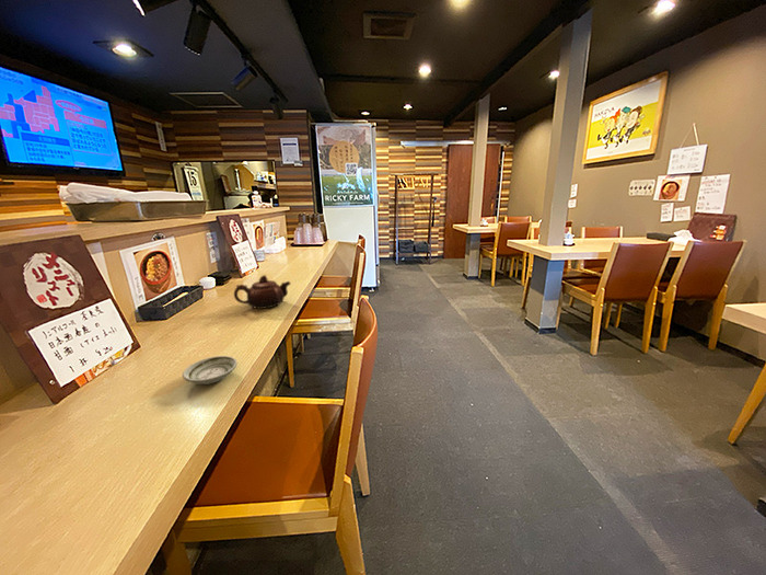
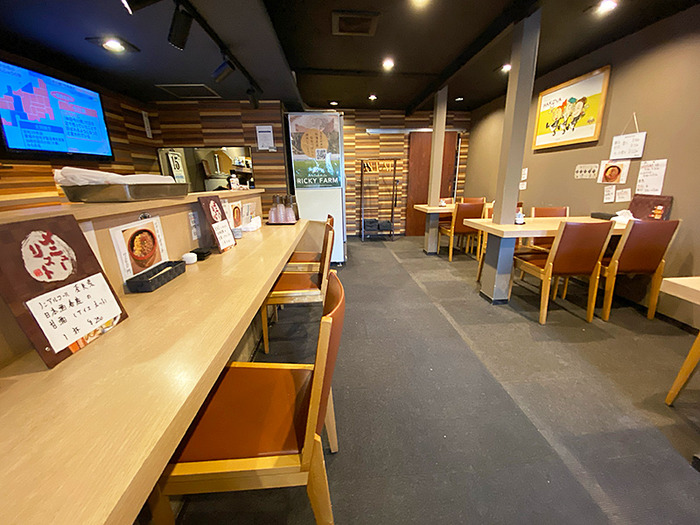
- teapot [233,274,292,310]
- saucer [182,355,239,386]
